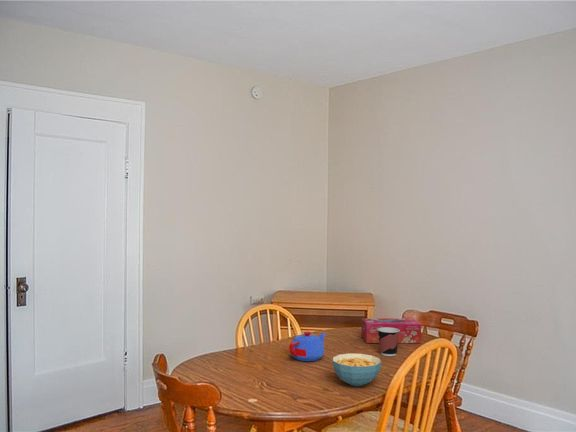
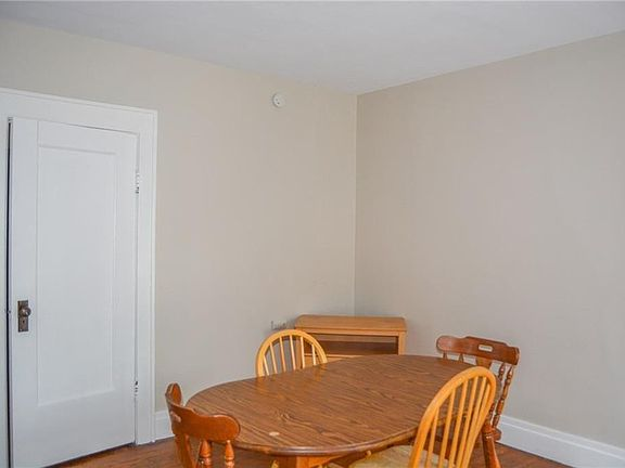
- tissue box [361,317,422,344]
- teapot [288,331,327,362]
- cup [378,327,400,357]
- cereal bowl [332,352,382,387]
